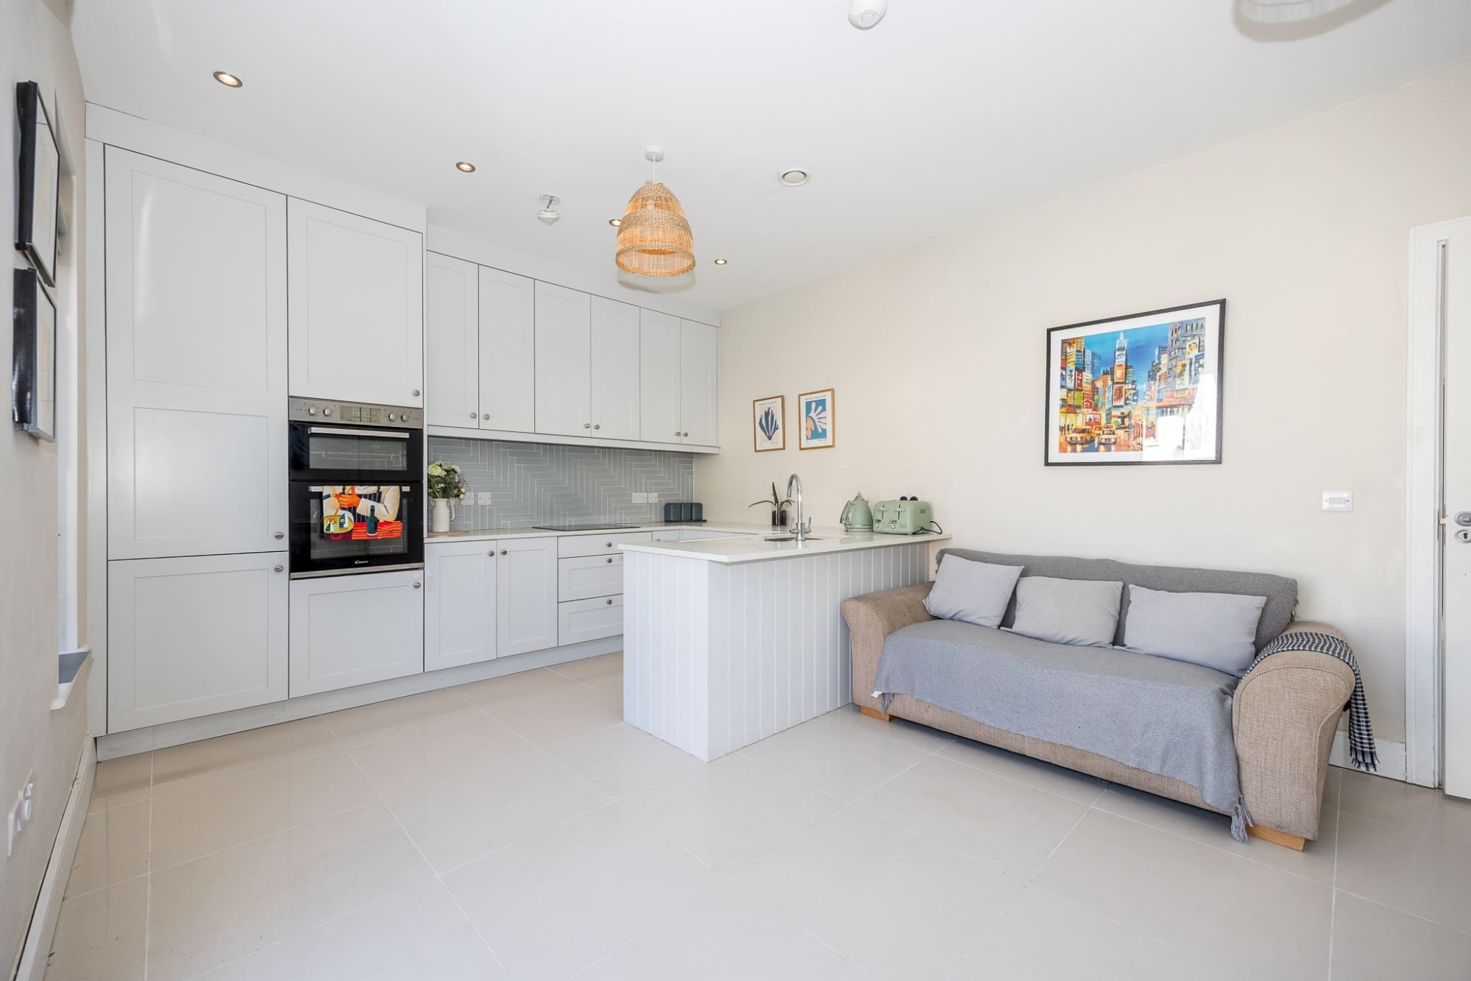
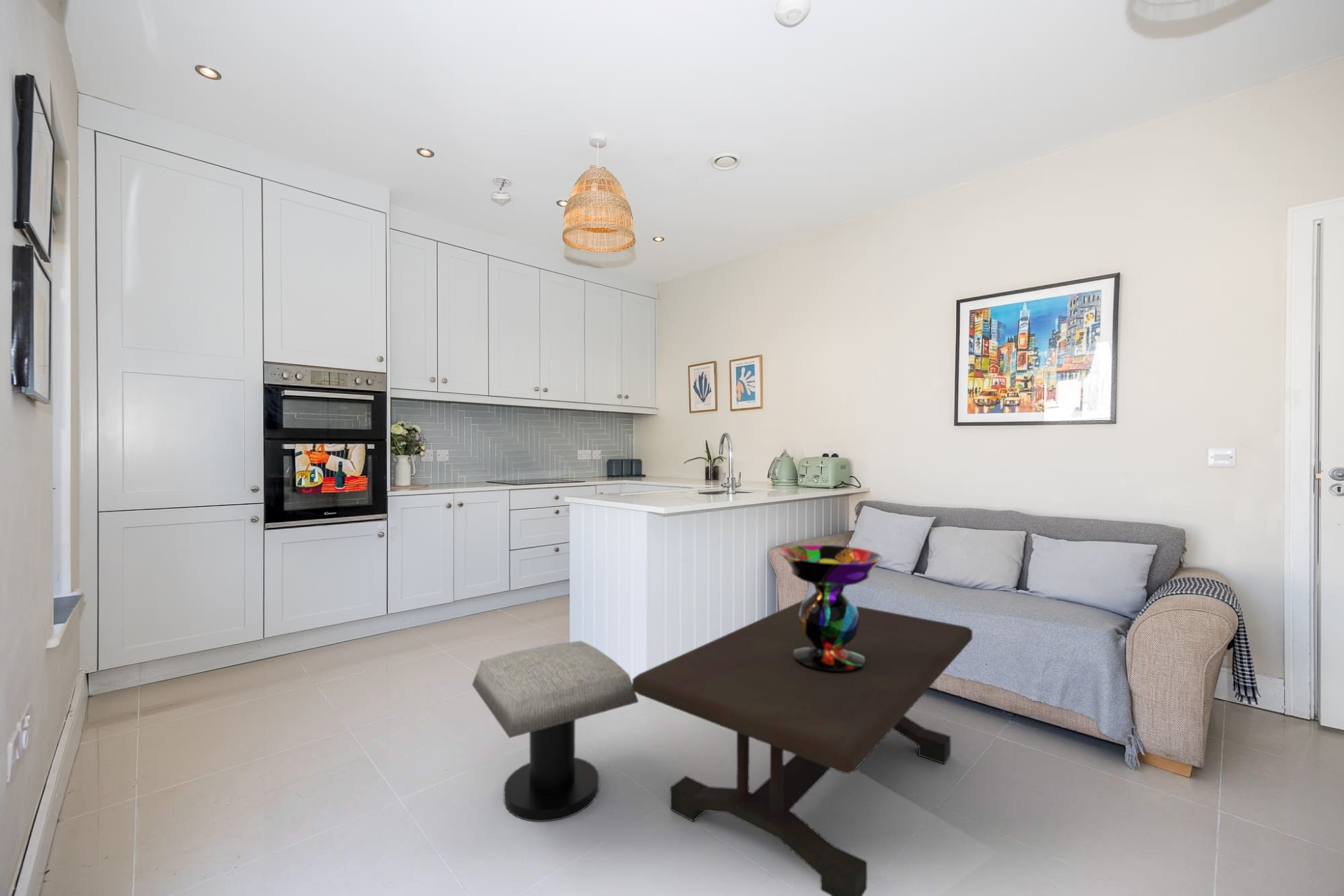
+ decorative bowl [777,544,883,674]
+ coffee table [632,598,973,896]
+ stool [471,640,639,822]
